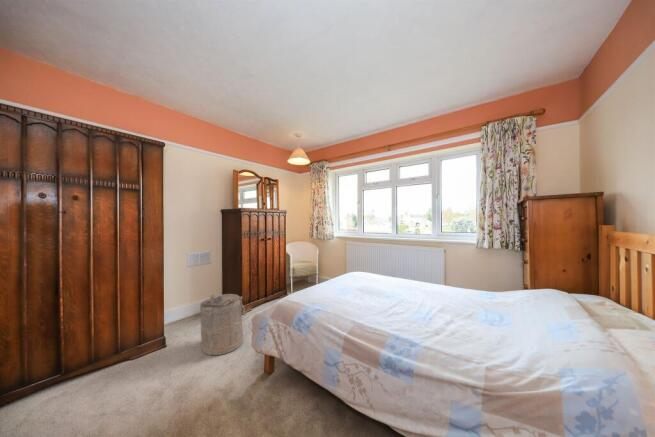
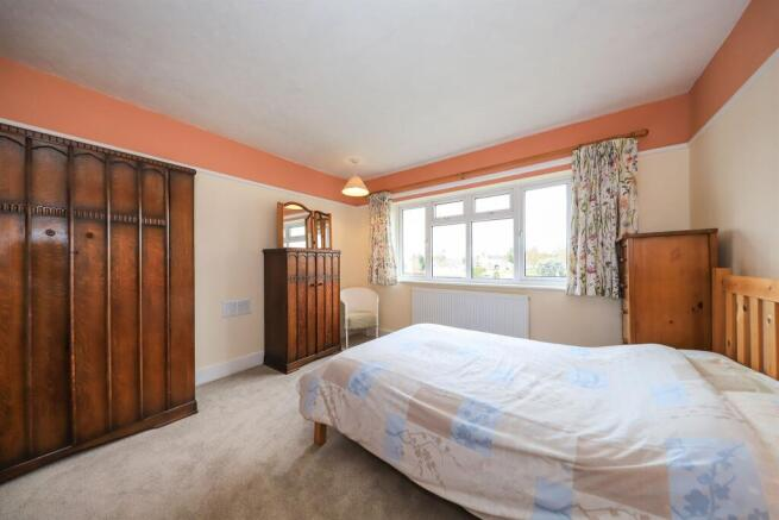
- laundry hamper [199,293,252,356]
